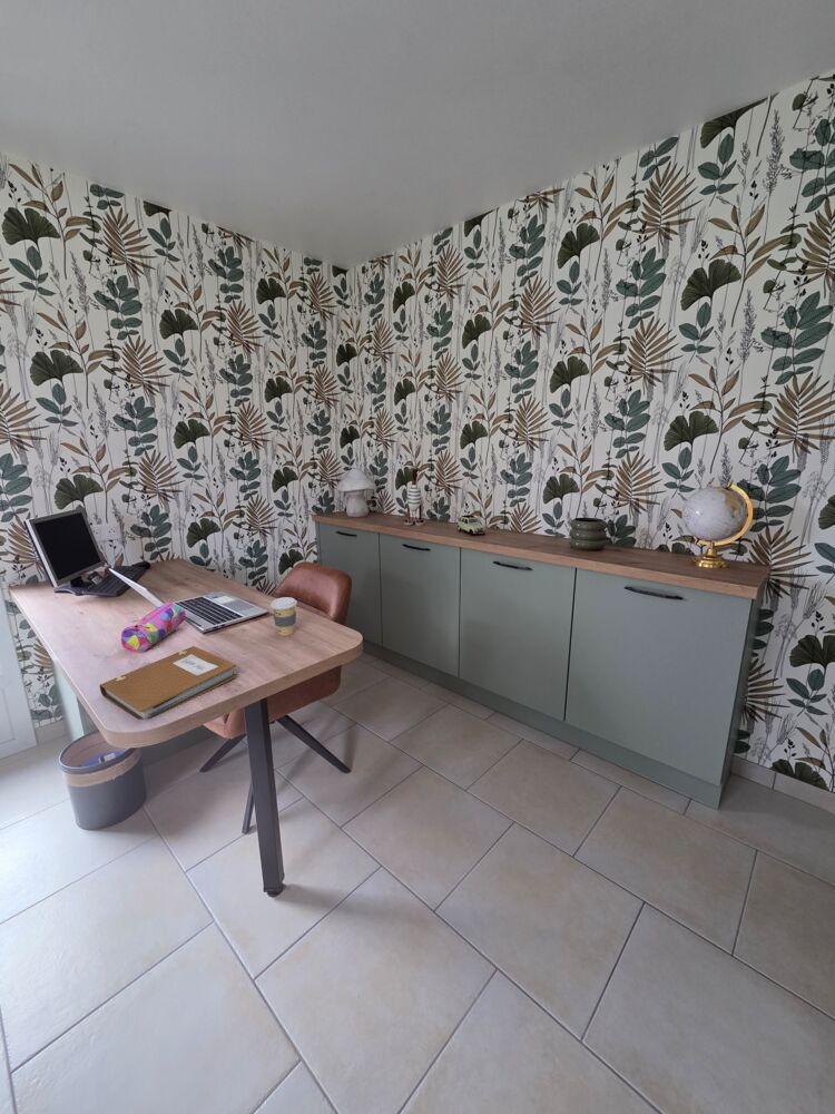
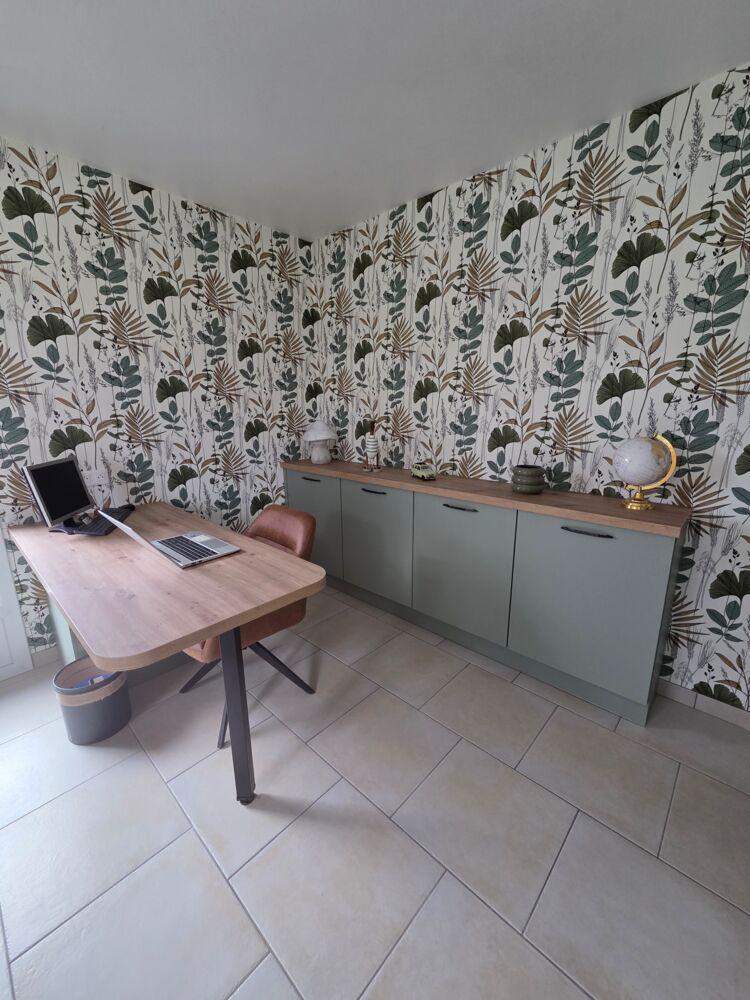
- notebook [99,645,238,721]
- coffee cup [269,596,298,637]
- pencil case [120,602,186,654]
